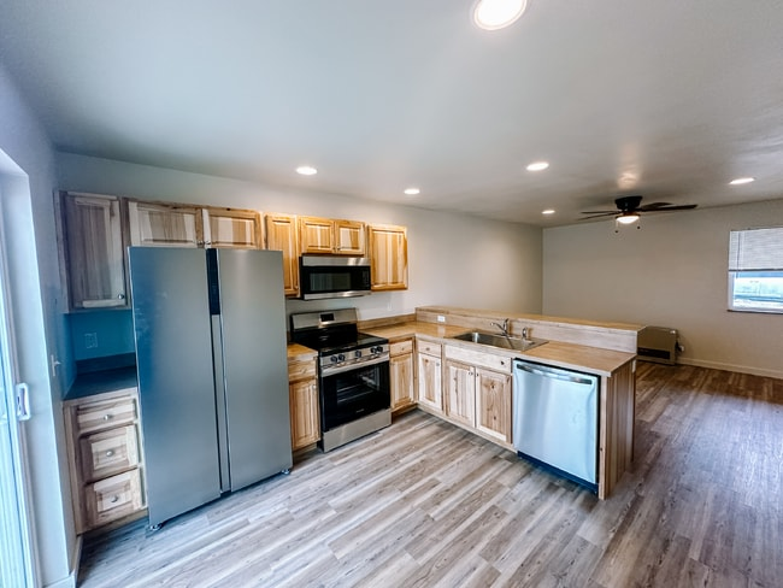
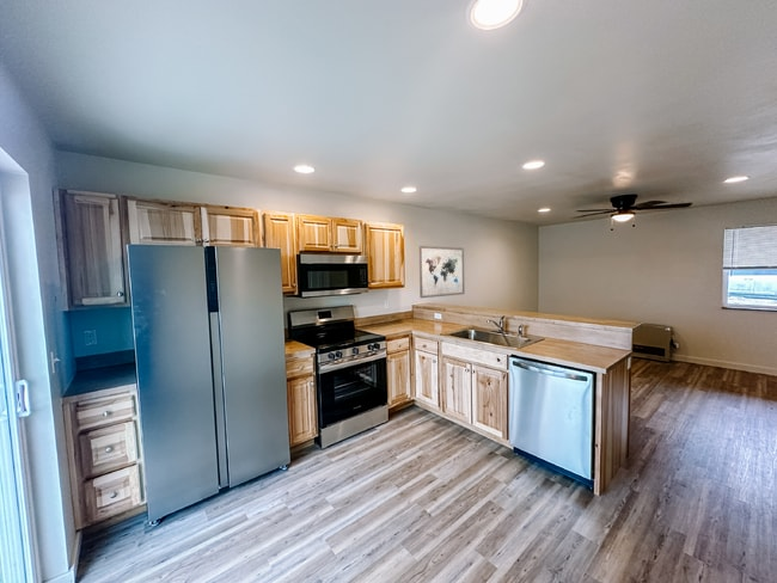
+ wall art [418,245,466,299]
